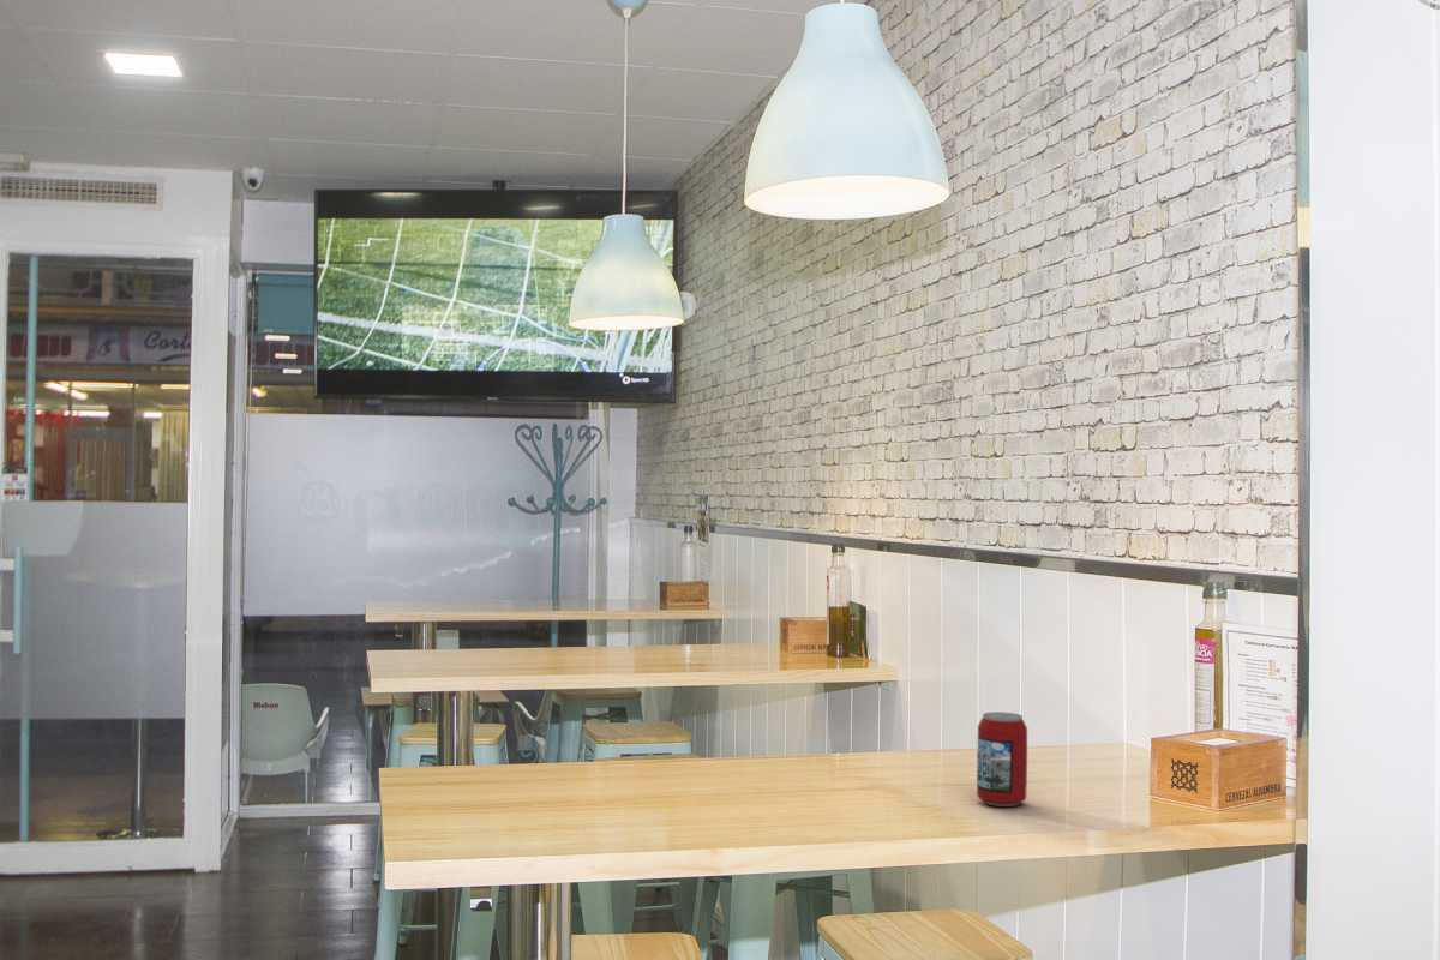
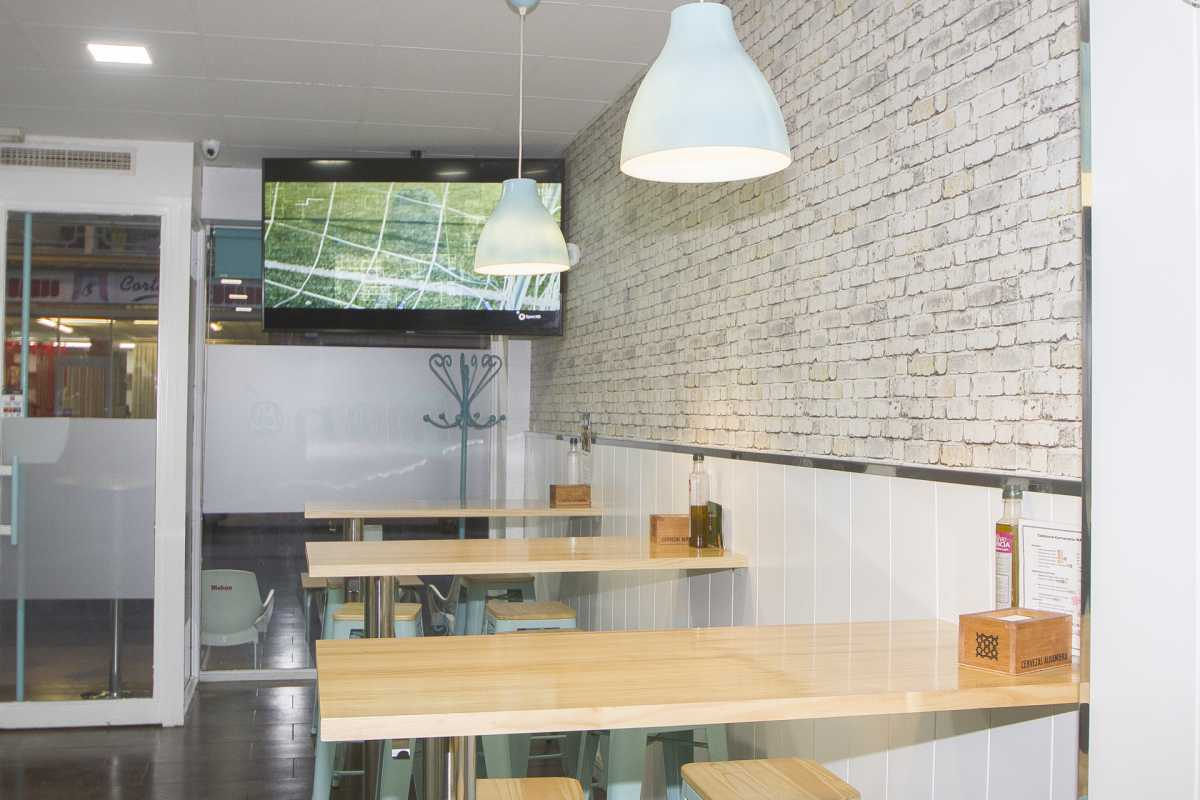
- beverage can [976,710,1028,808]
